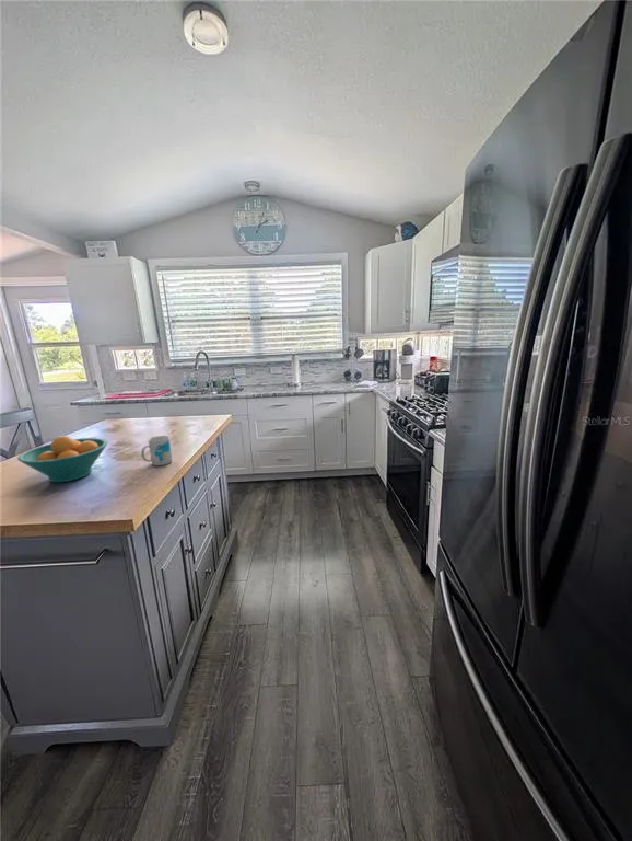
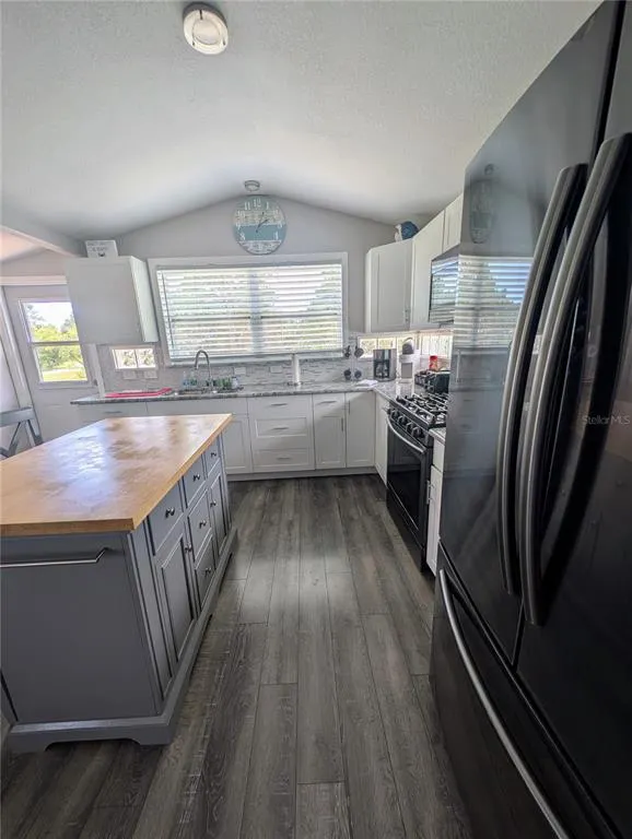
- fruit bowl [16,435,109,483]
- mug [140,435,173,466]
